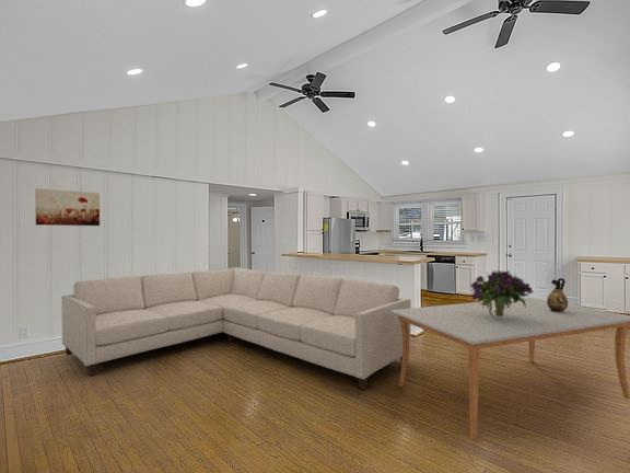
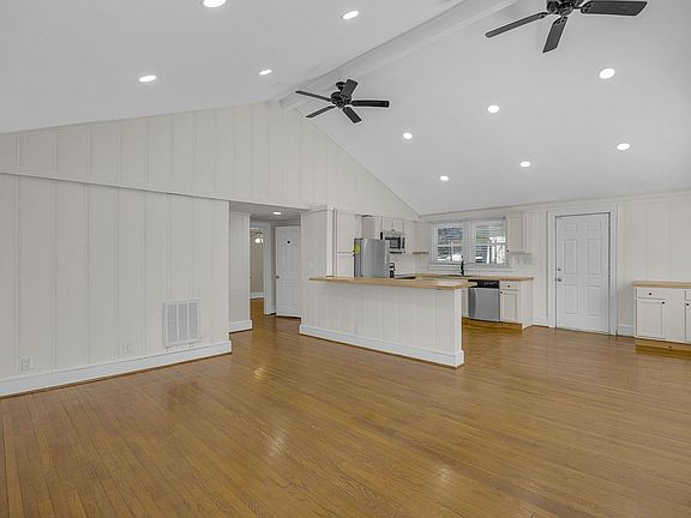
- sofa [60,267,412,391]
- bouquet [469,269,534,316]
- dining table [390,297,630,441]
- ceramic jug [546,277,569,312]
- wall art [34,187,101,227]
